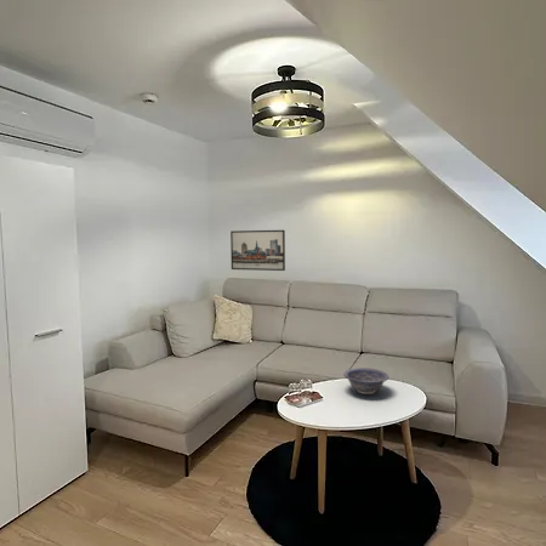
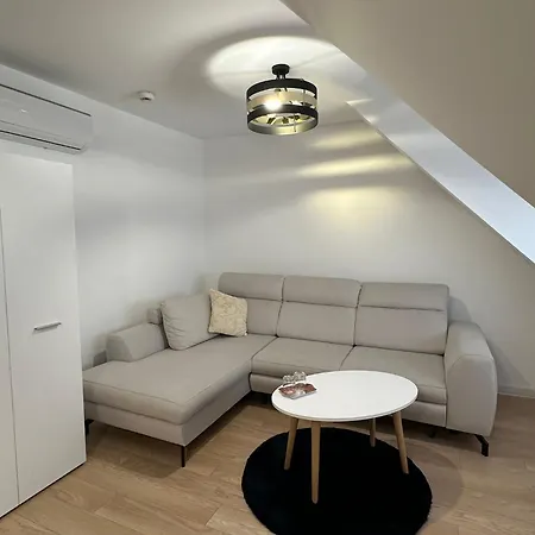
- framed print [229,229,286,272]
- decorative bowl [342,366,389,396]
